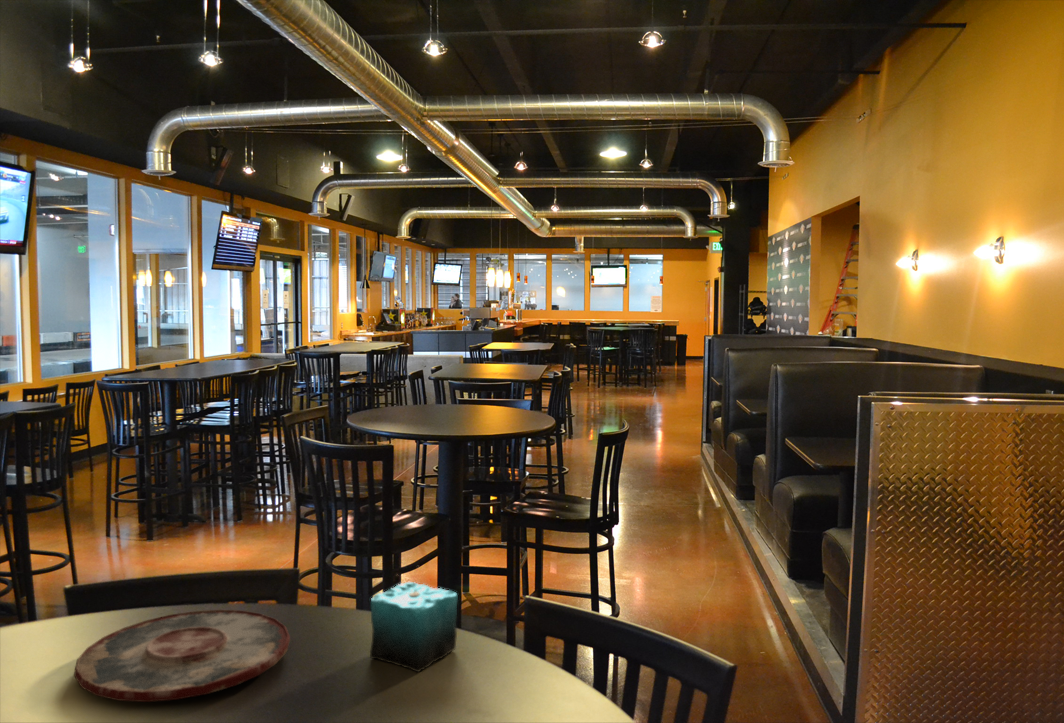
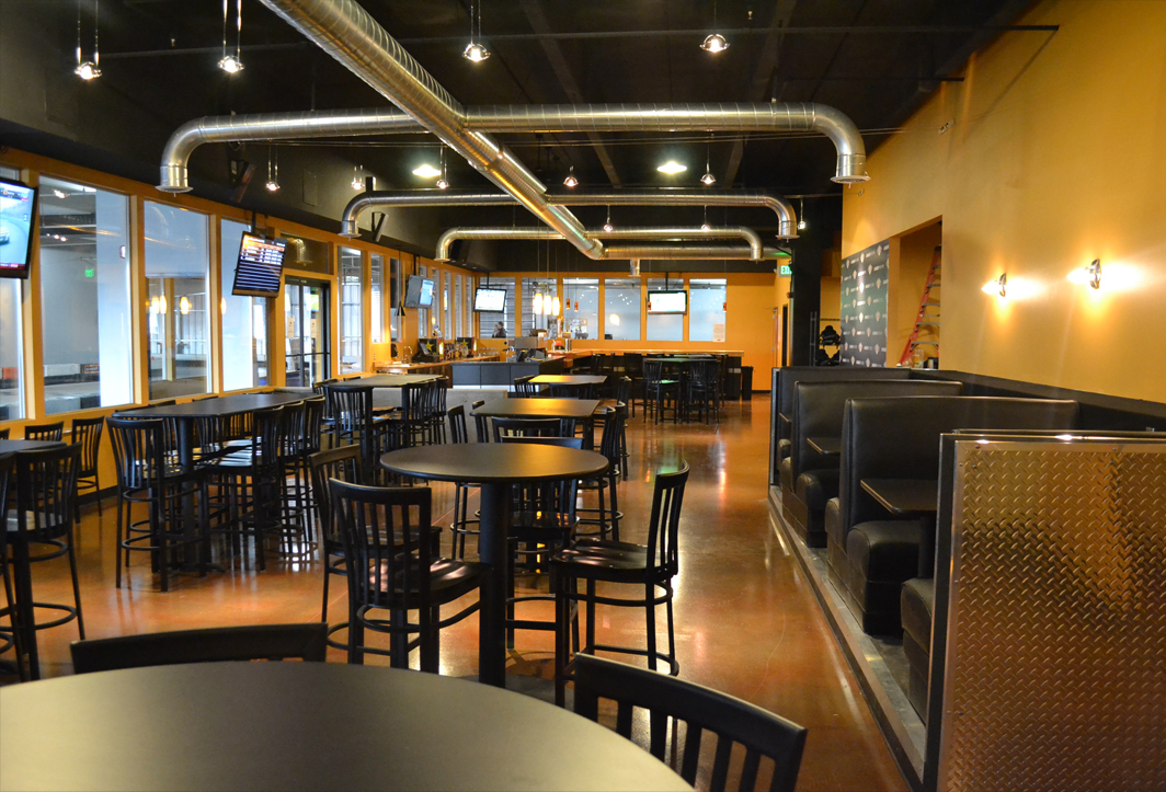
- candle [369,565,459,673]
- plate [73,609,291,703]
